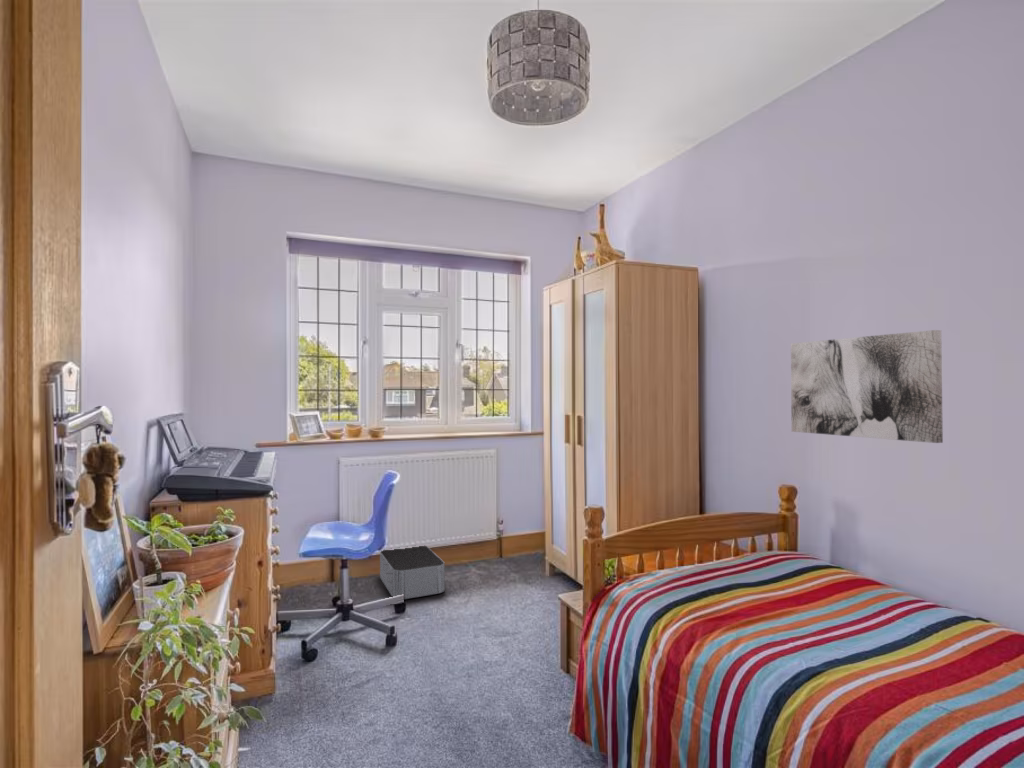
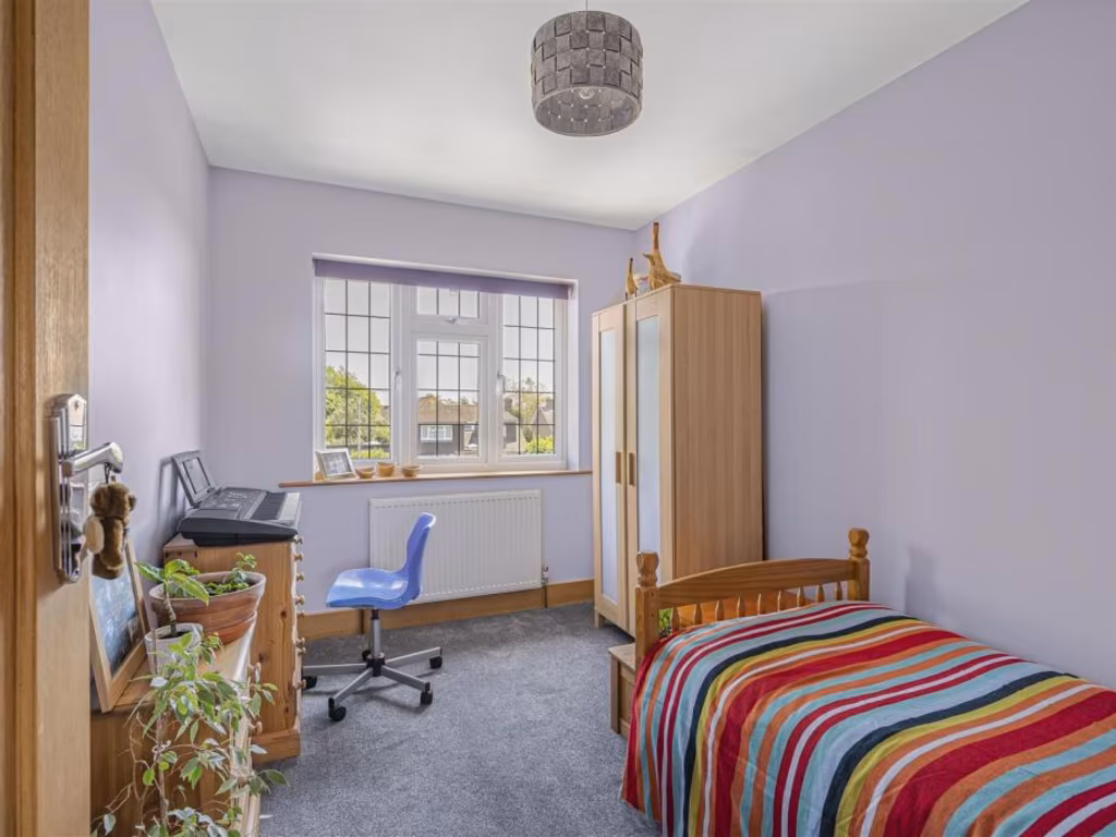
- wall art [790,329,944,444]
- storage bin [379,545,446,600]
